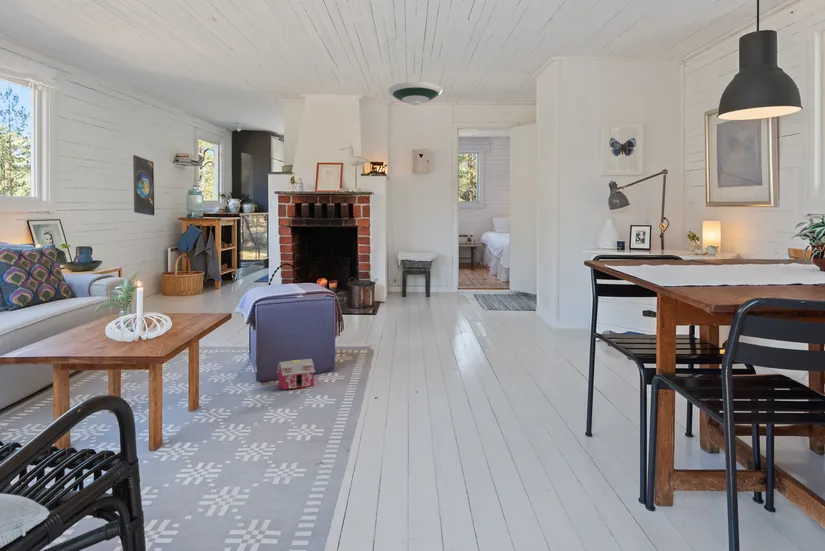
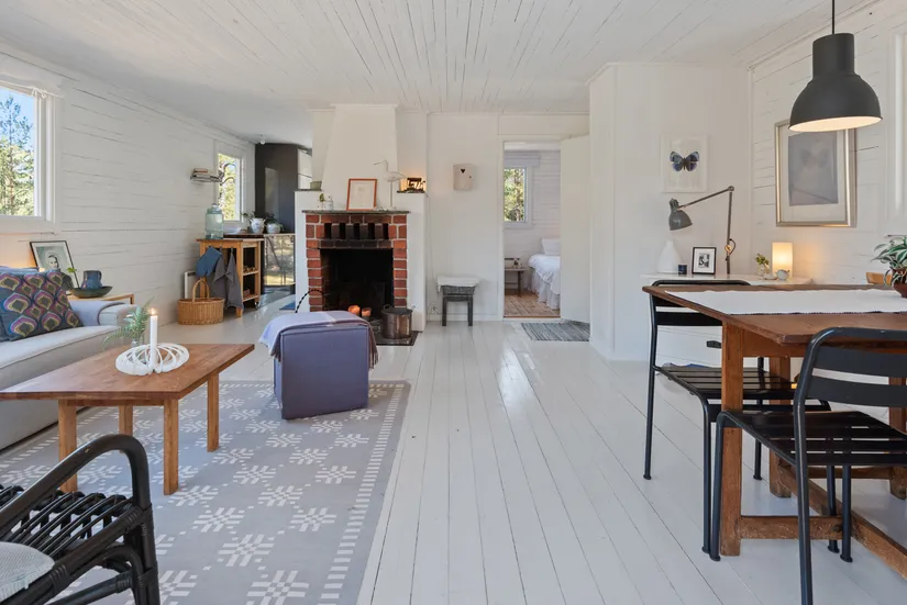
- toy house [276,358,316,390]
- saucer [388,81,443,106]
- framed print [132,154,155,217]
